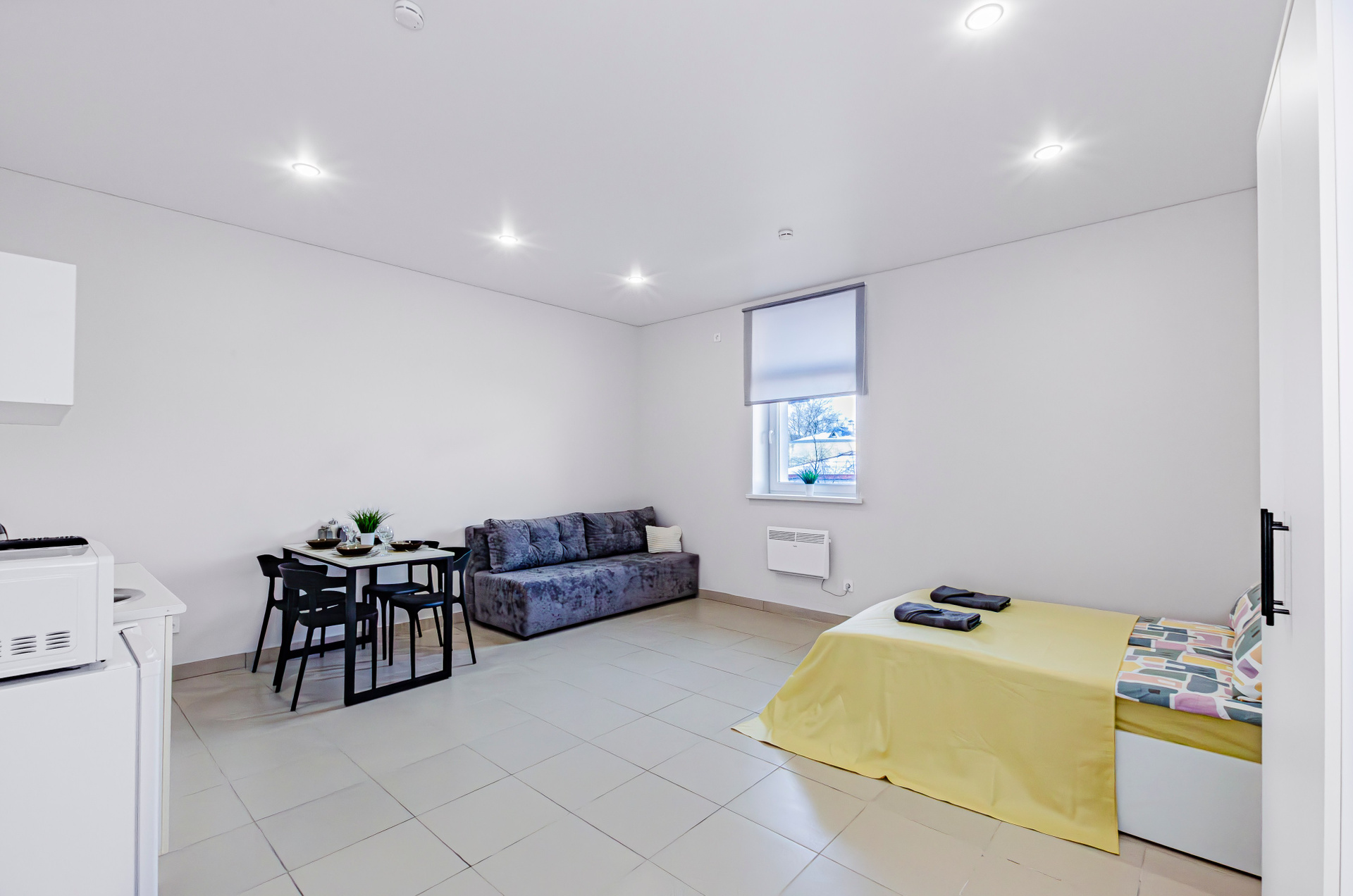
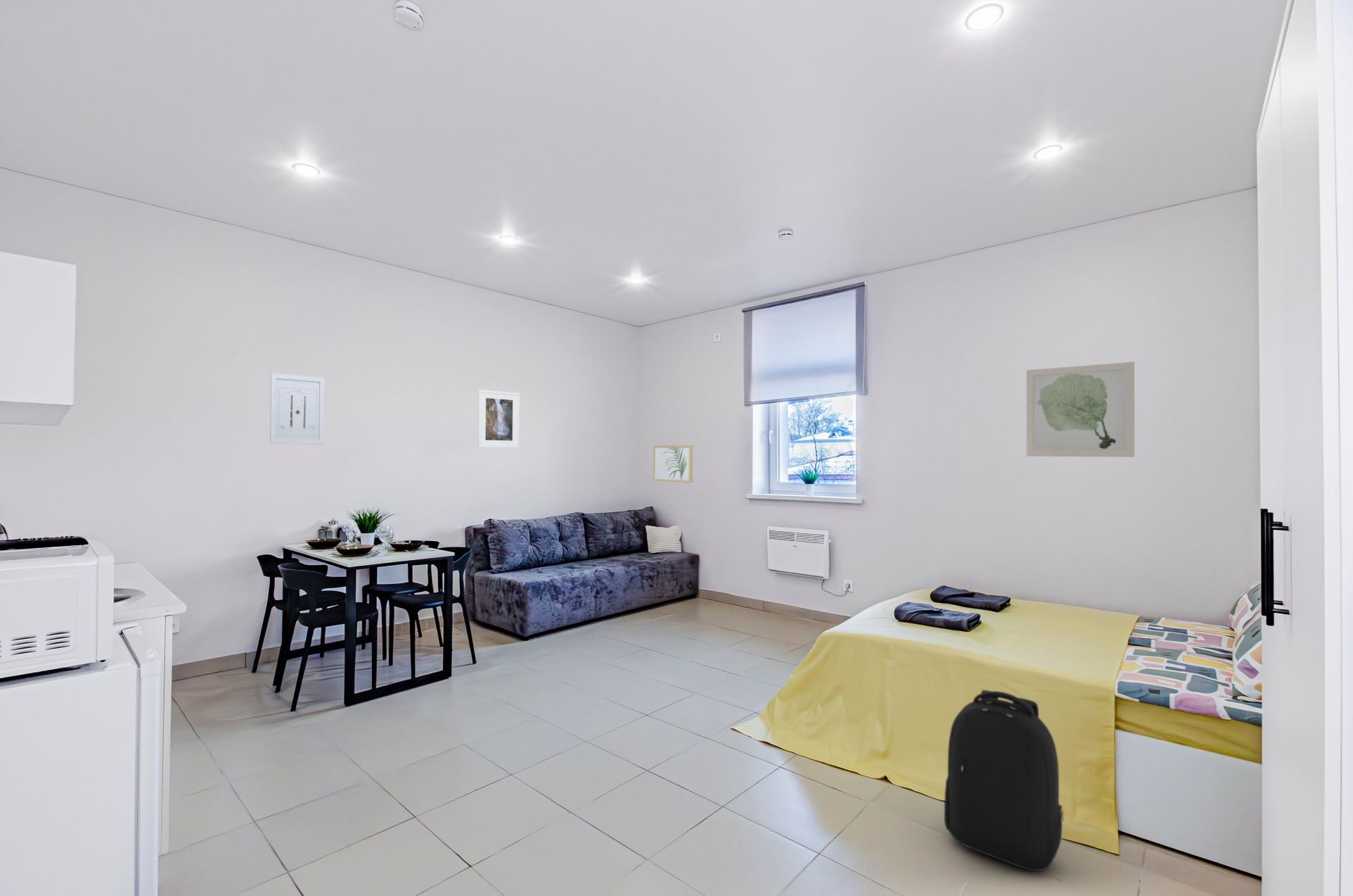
+ wall art [1026,361,1135,458]
+ backpack [944,690,1064,872]
+ wall art [269,373,326,445]
+ wall art [653,445,693,483]
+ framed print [477,389,520,449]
